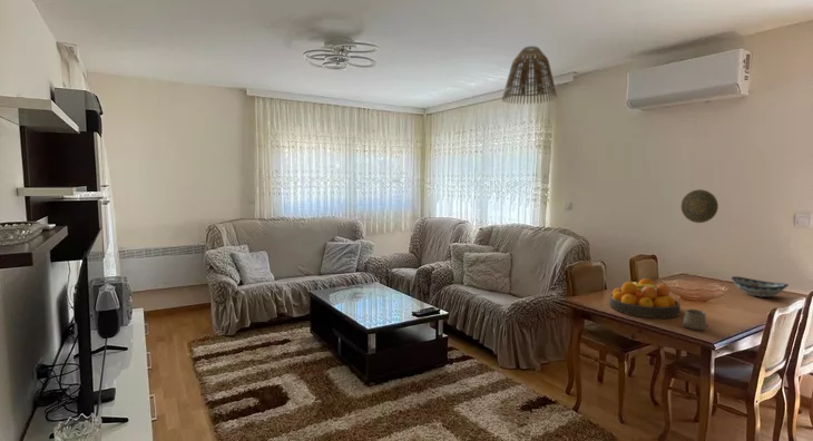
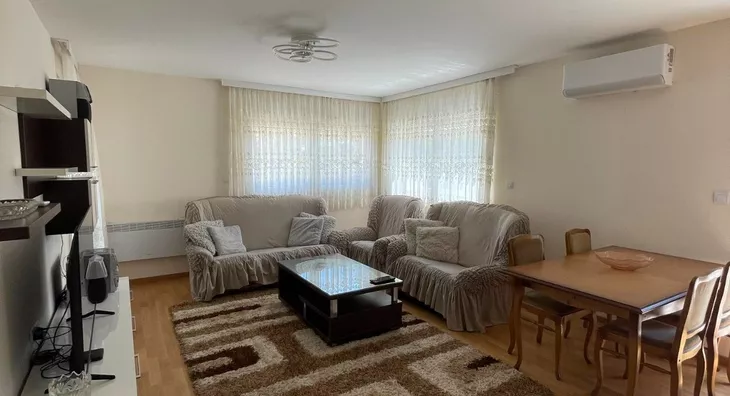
- decorative bowl [731,275,790,298]
- cup [682,308,709,331]
- fruit bowl [608,277,682,320]
- decorative plate [680,188,719,224]
- lamp shade [501,45,558,106]
